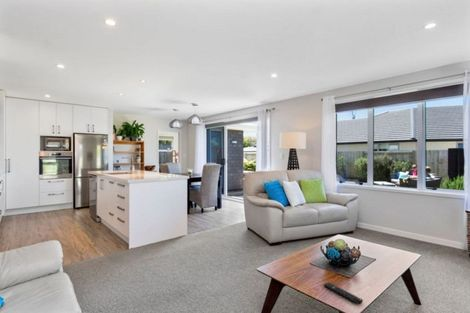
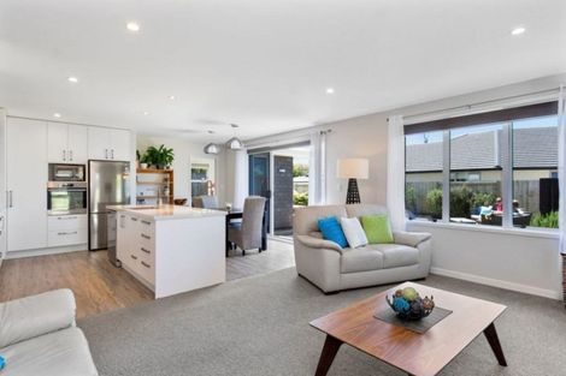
- remote control [323,281,364,305]
